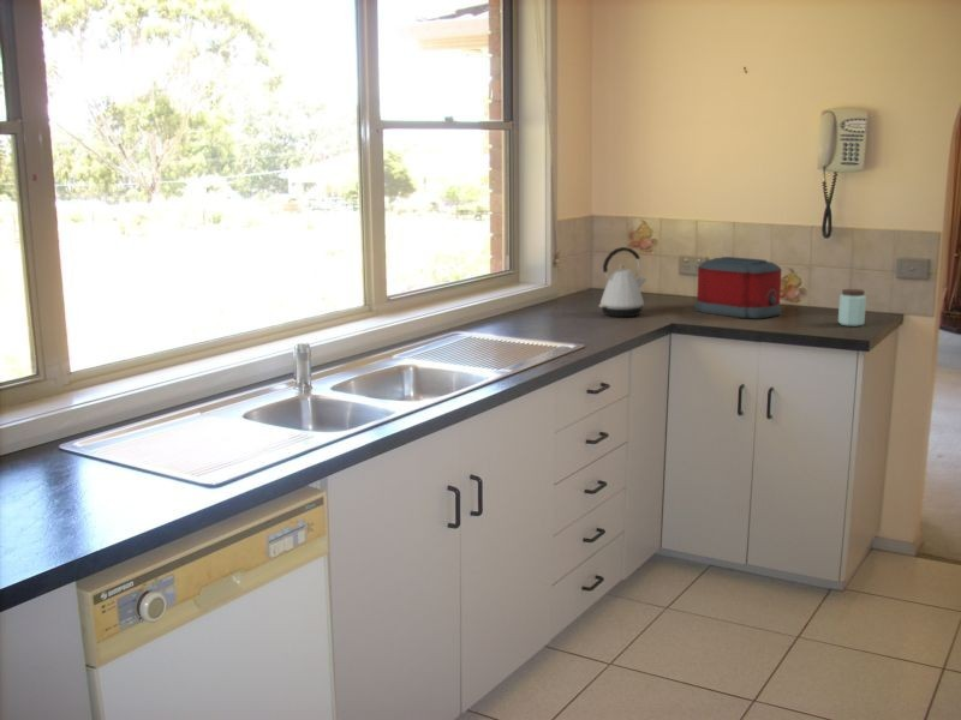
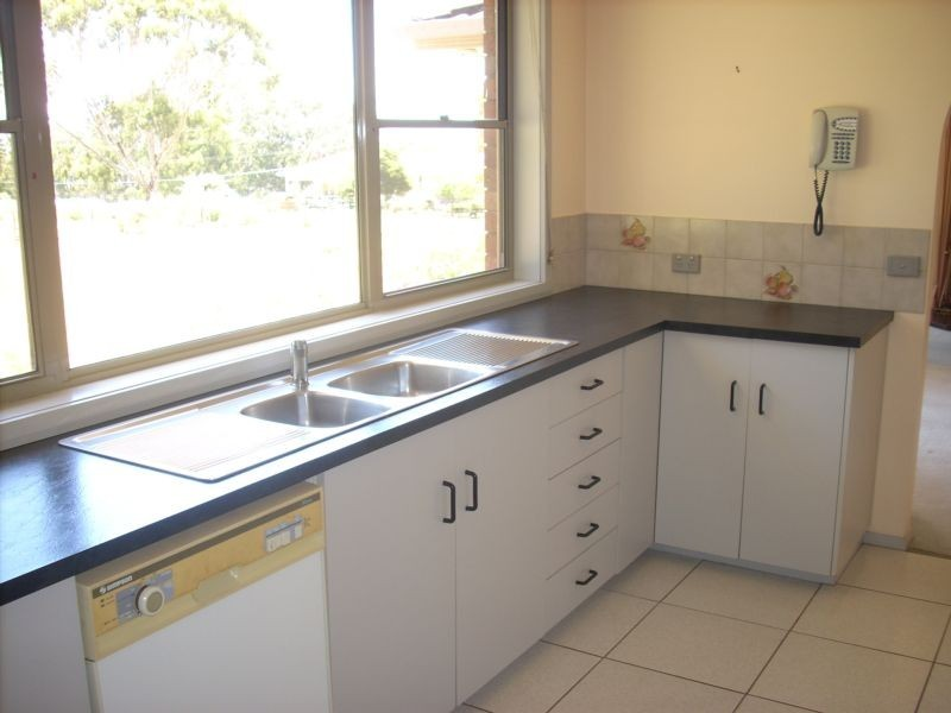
- kettle [598,246,647,318]
- toaster [694,256,783,319]
- peanut butter [837,288,867,328]
